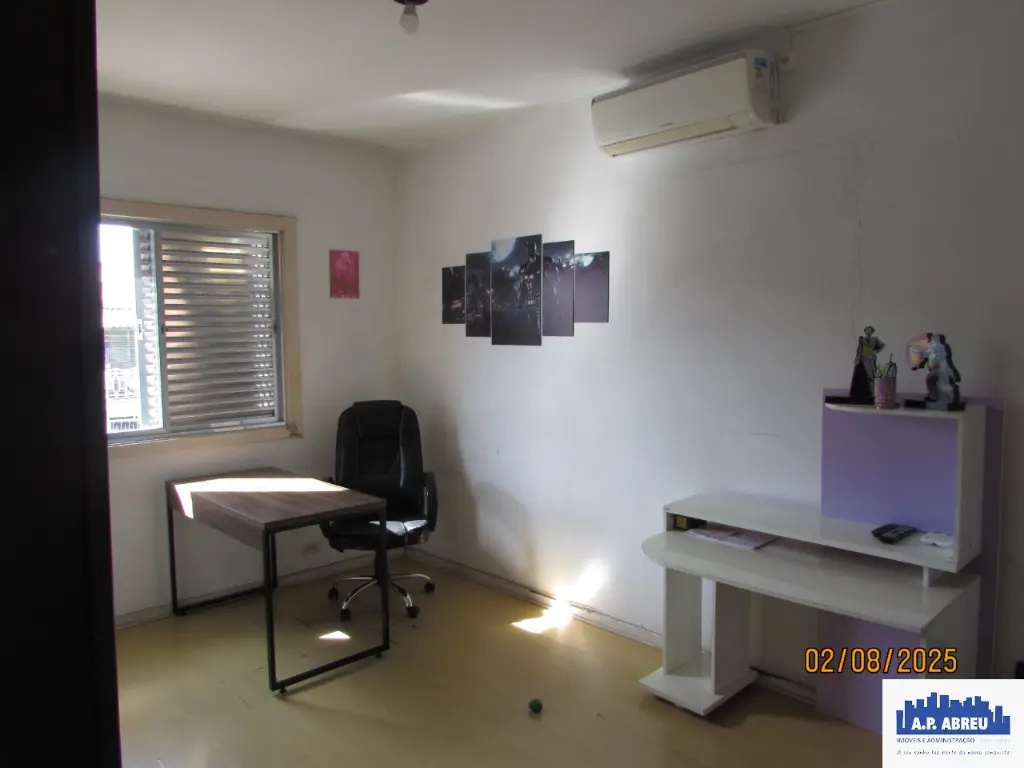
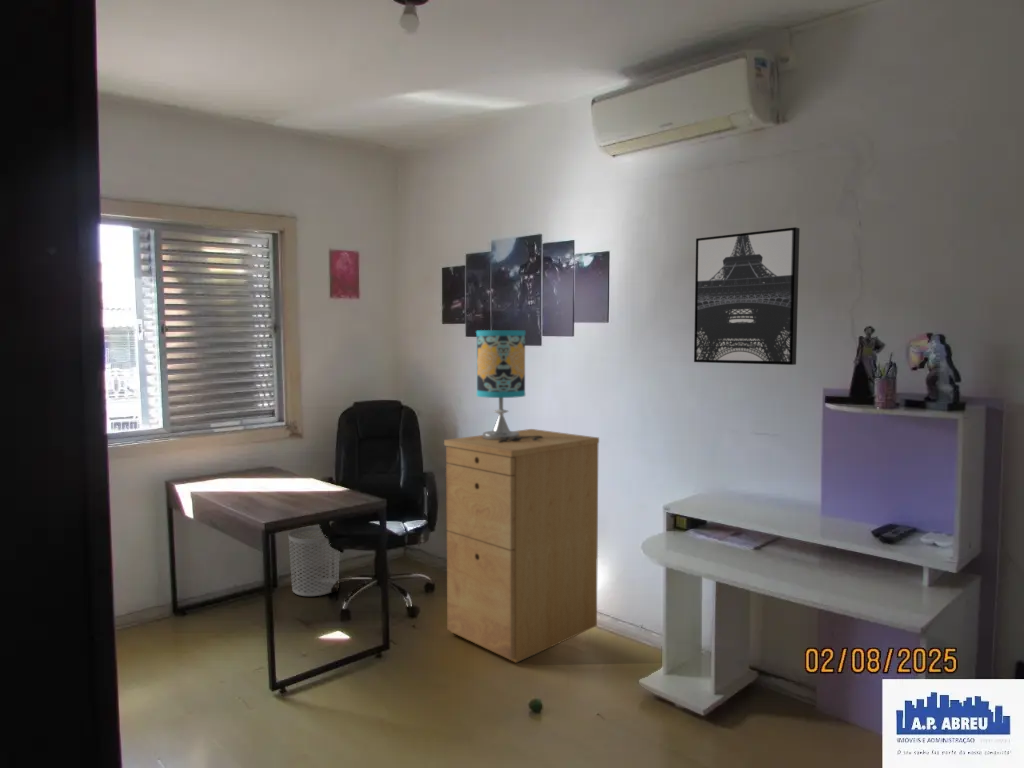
+ waste bin [288,525,340,597]
+ filing cabinet [443,428,600,664]
+ wall art [693,226,801,366]
+ table lamp [475,329,543,442]
